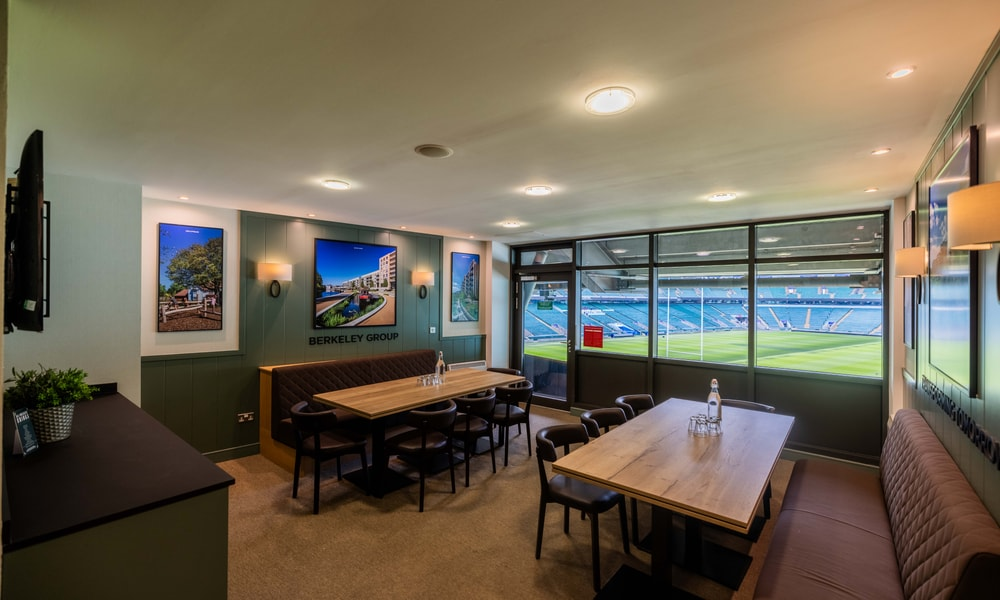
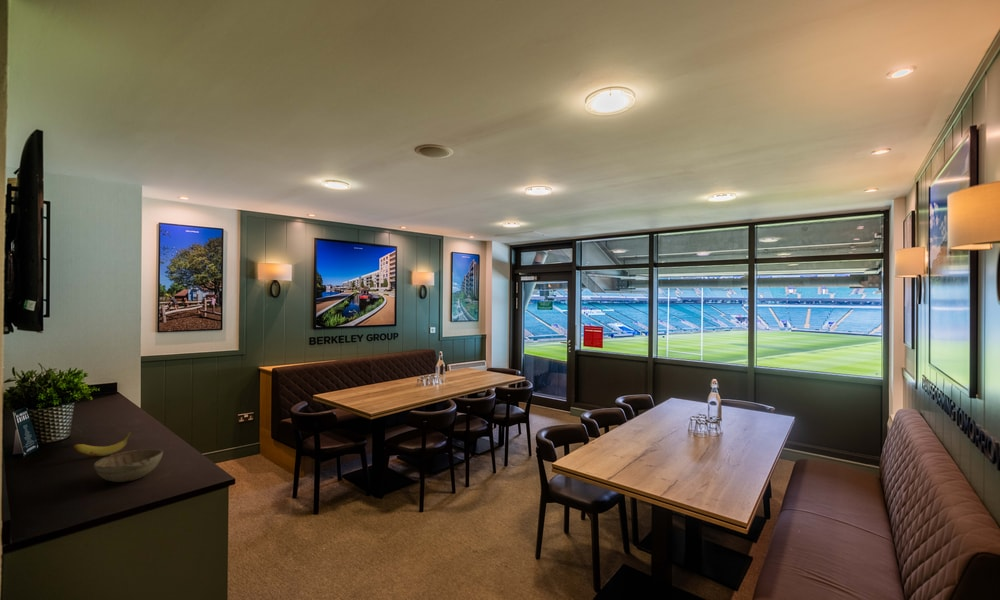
+ decorative bowl [93,448,164,483]
+ banana [73,431,132,457]
